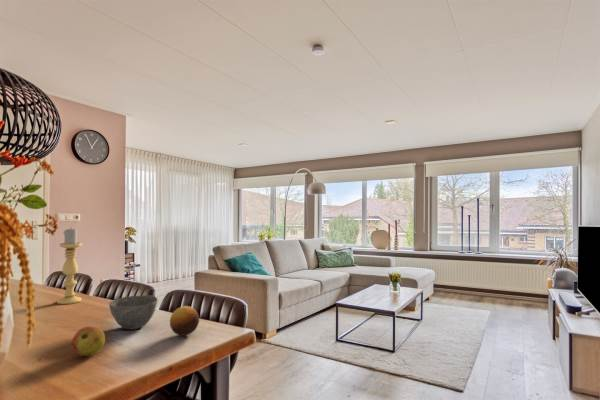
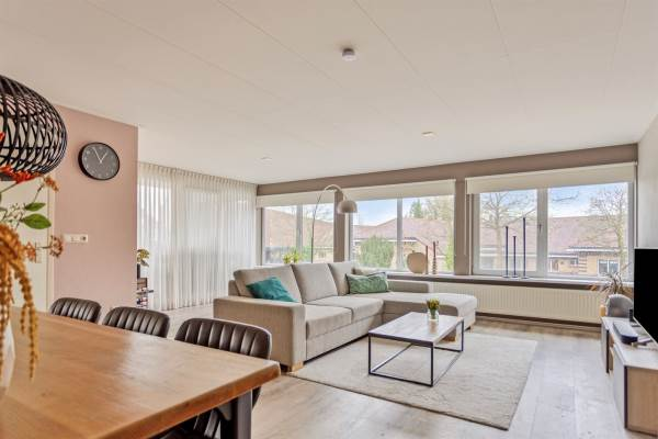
- apple [71,325,106,357]
- candle holder [56,228,83,305]
- fruit [169,305,200,337]
- bowl [108,294,159,331]
